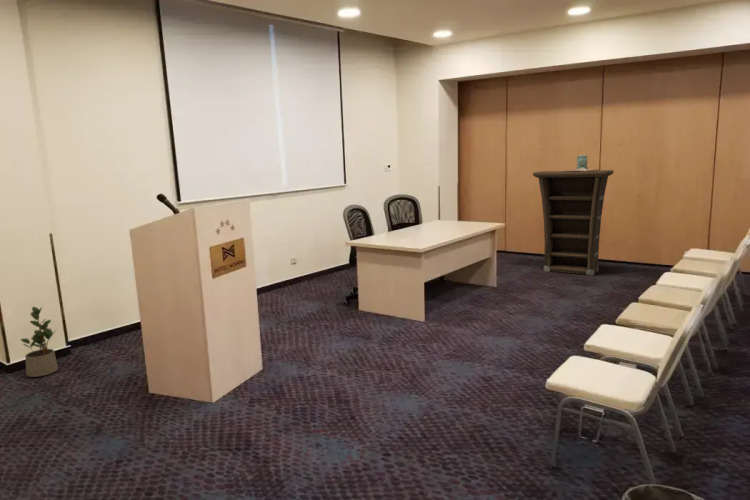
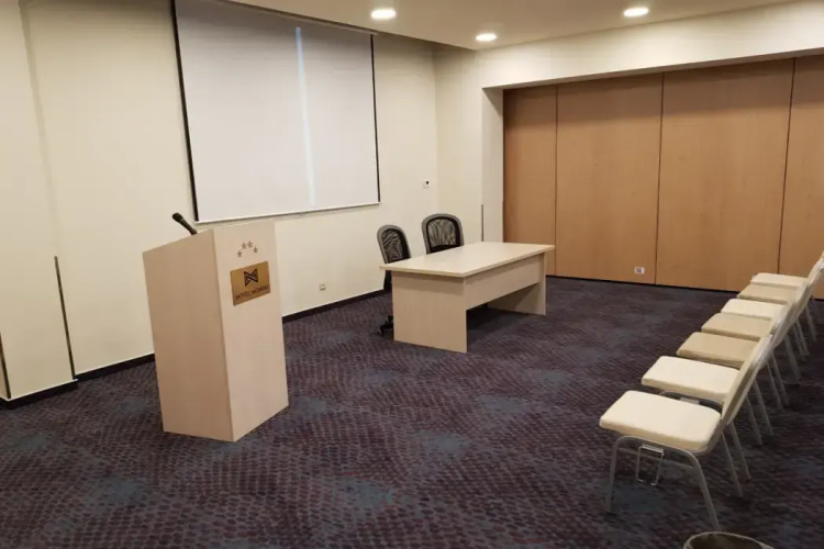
- cabinet [532,169,615,277]
- potted plant [20,306,59,378]
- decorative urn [567,154,598,171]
